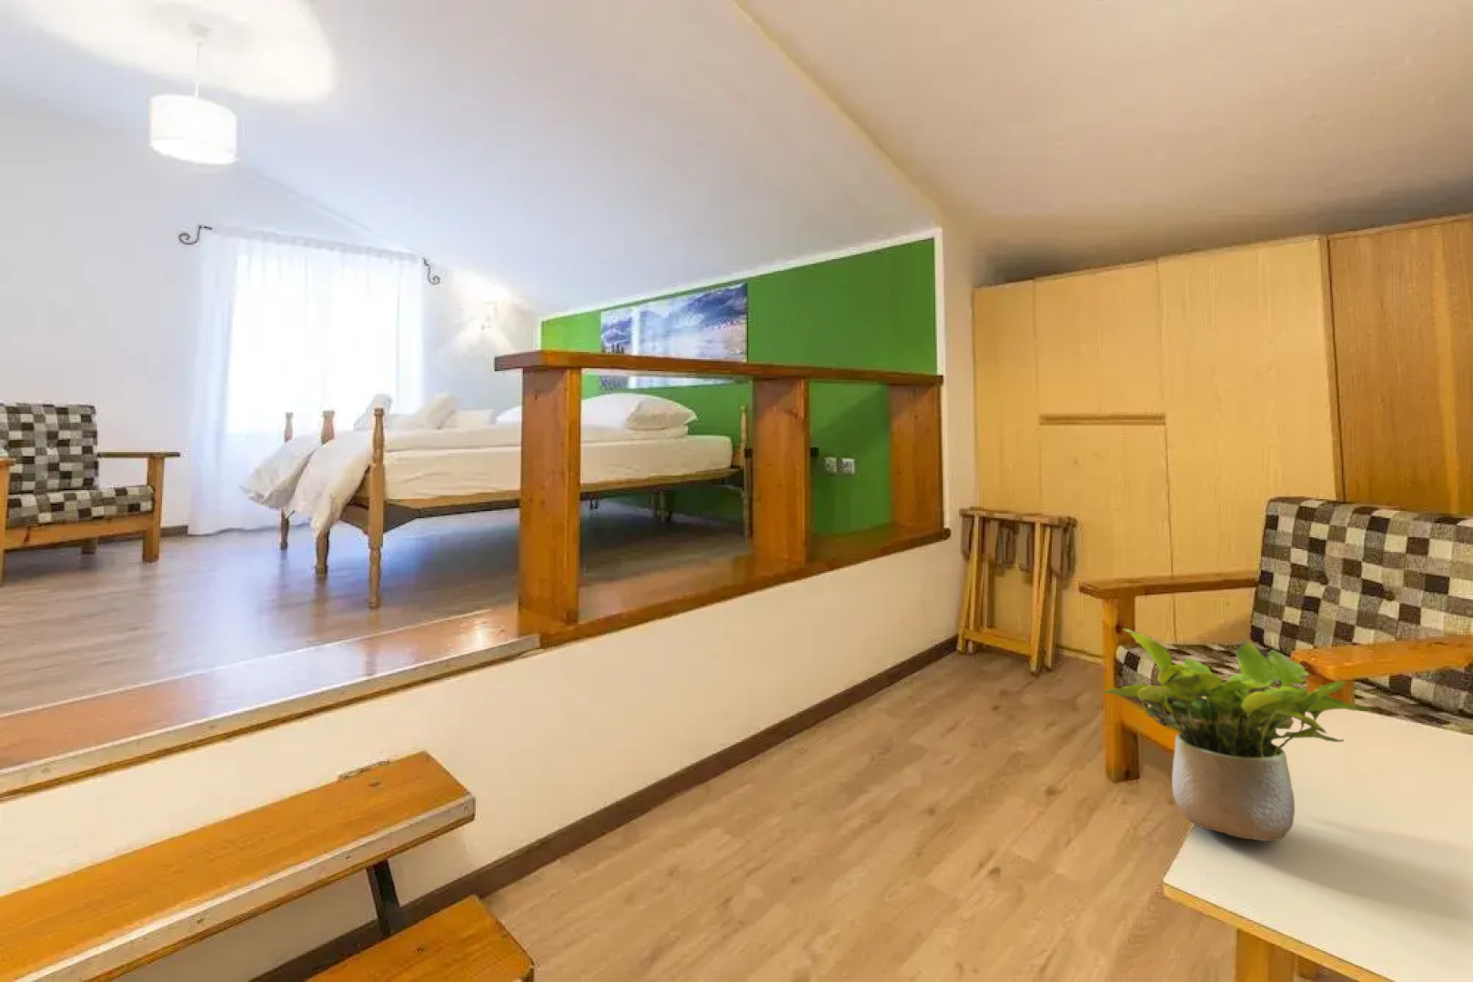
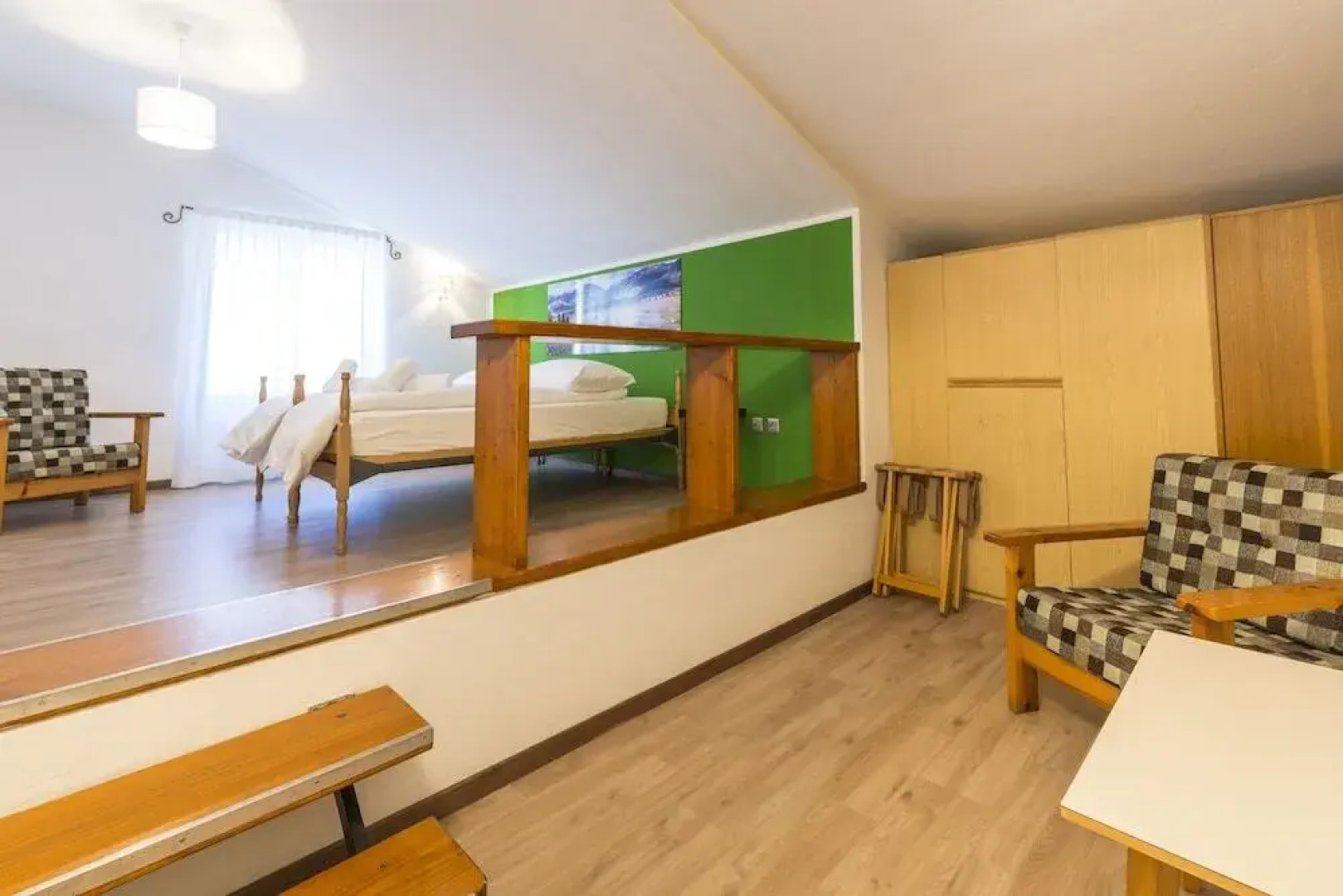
- potted plant [1102,627,1371,843]
